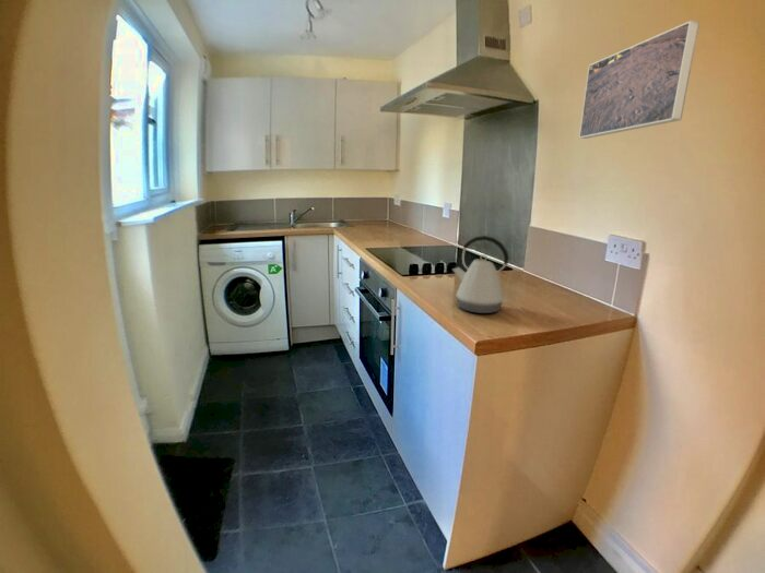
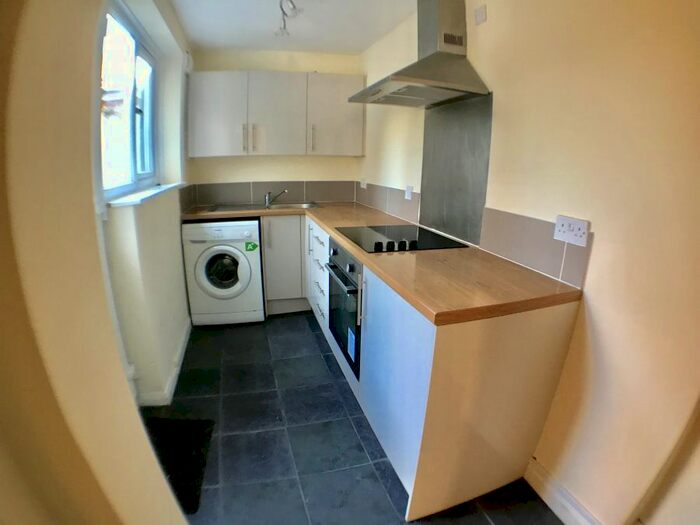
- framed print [578,20,701,140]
- kettle [451,235,510,314]
